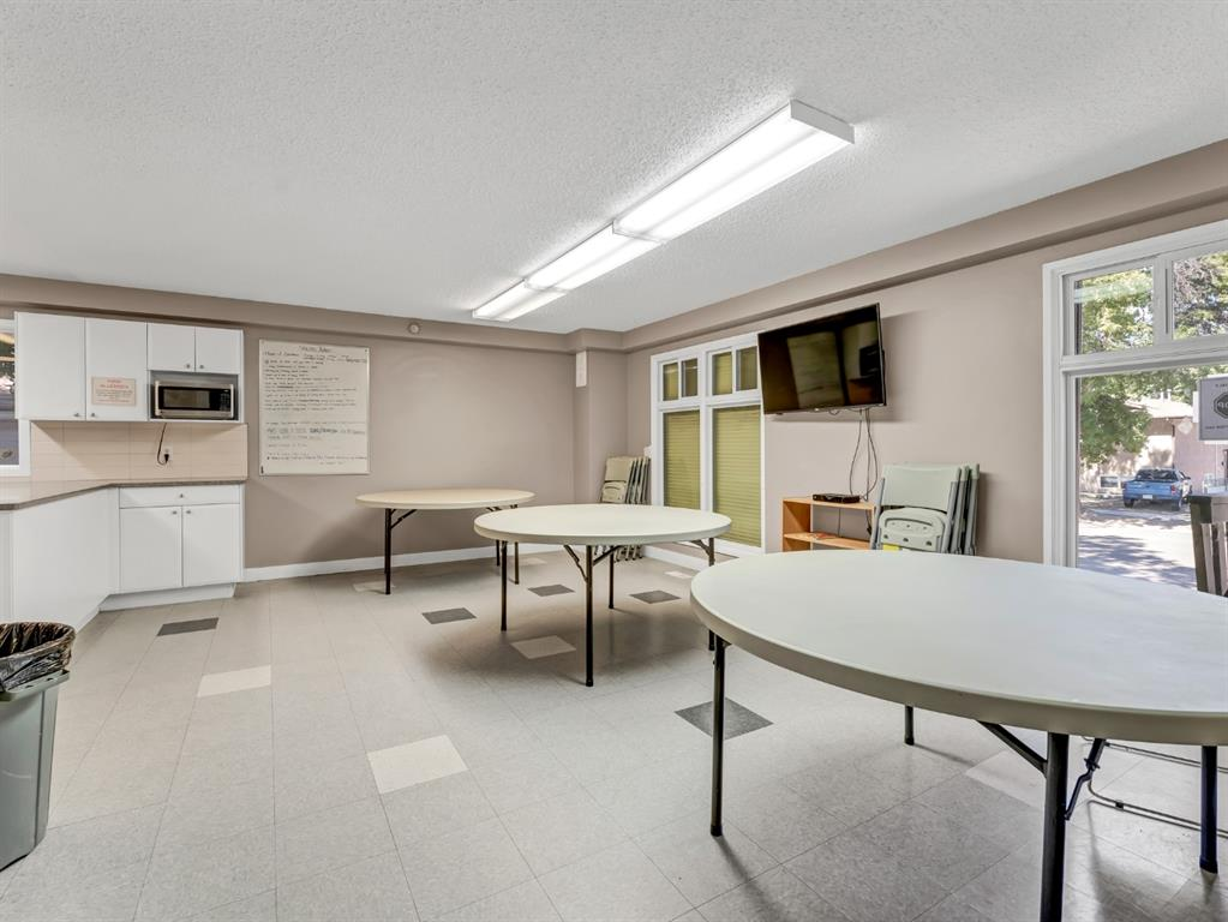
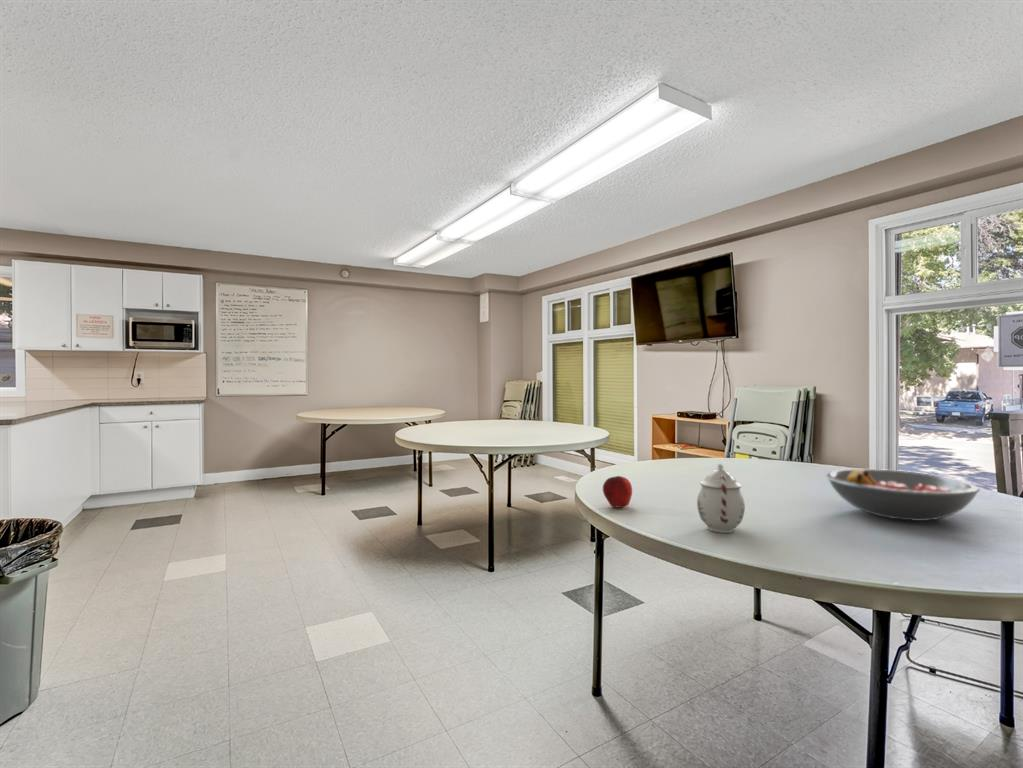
+ fruit bowl [826,468,981,522]
+ apple [602,475,633,509]
+ teapot [696,462,746,534]
